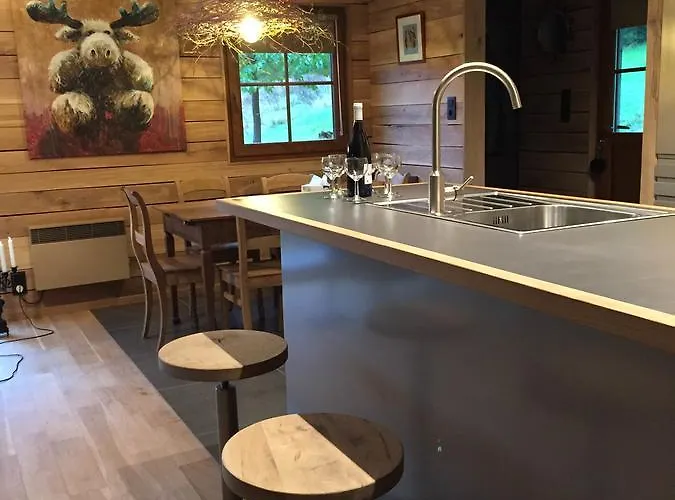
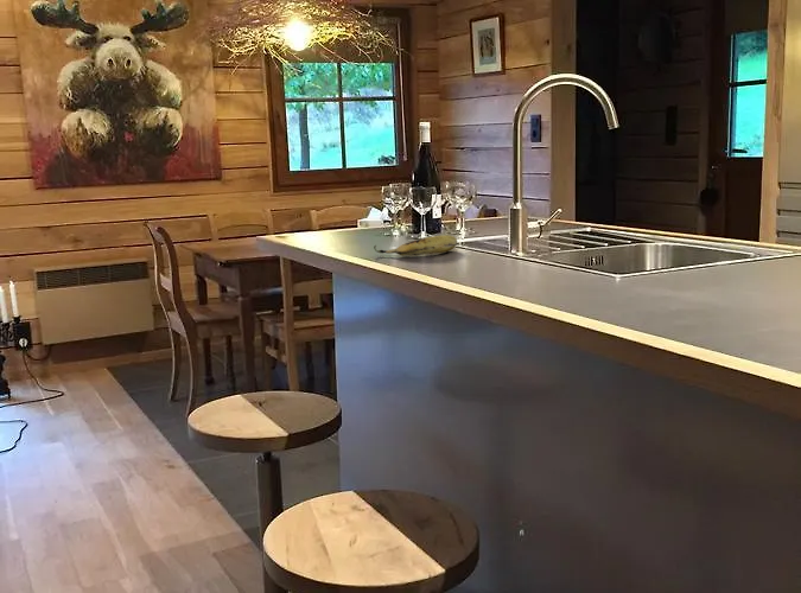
+ fruit [373,234,458,257]
